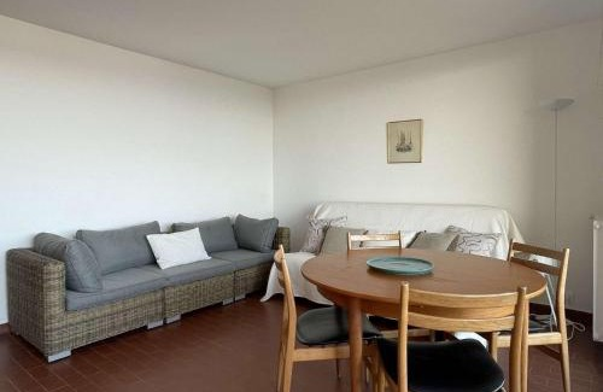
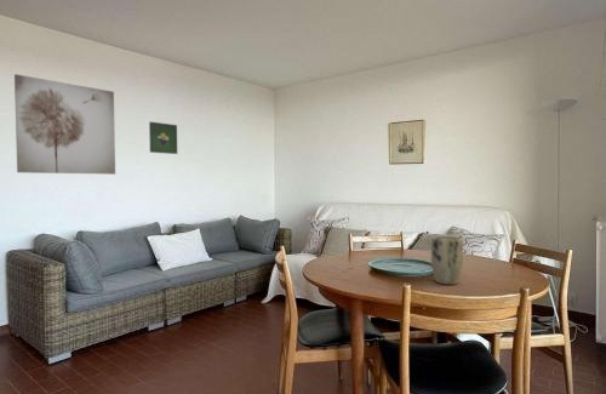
+ wall art [13,73,116,176]
+ plant pot [430,235,464,286]
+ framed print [148,120,178,155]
